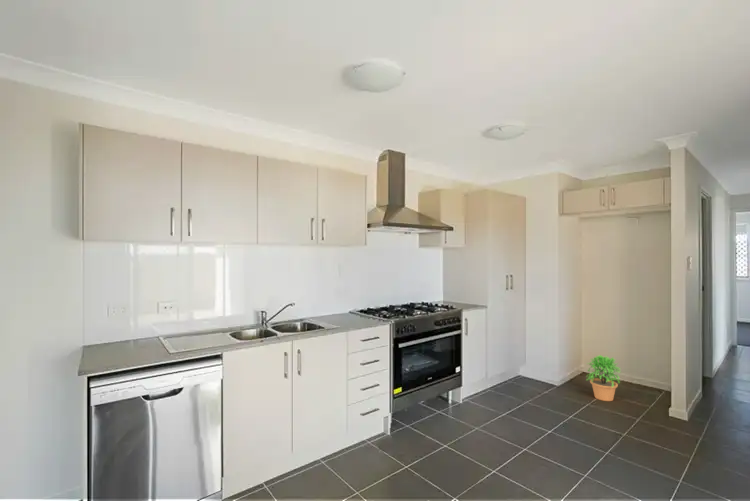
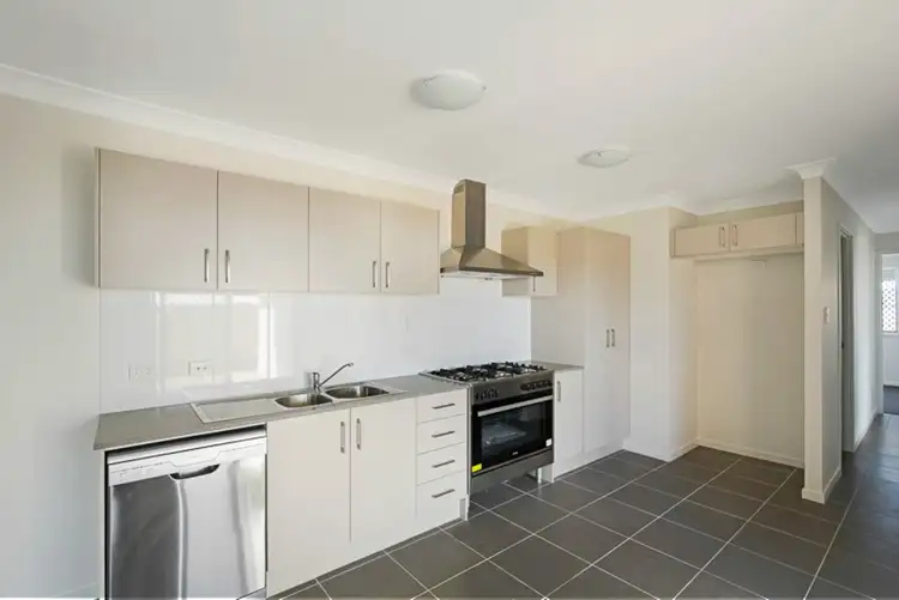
- potted plant [585,354,622,402]
